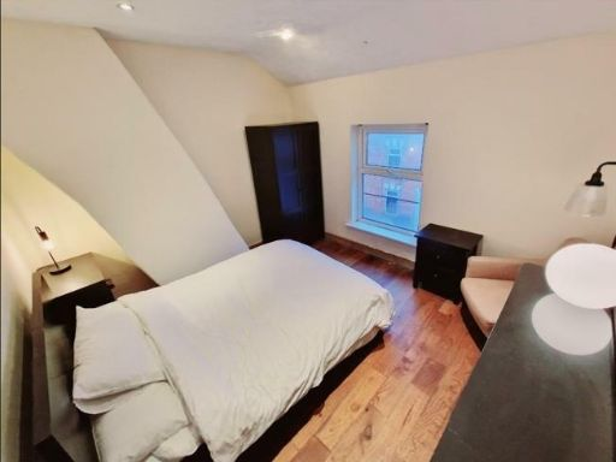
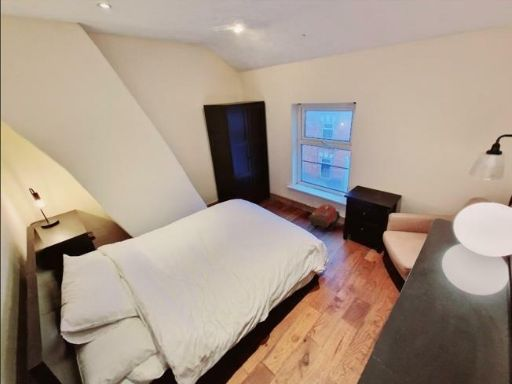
+ backpack [307,203,341,232]
